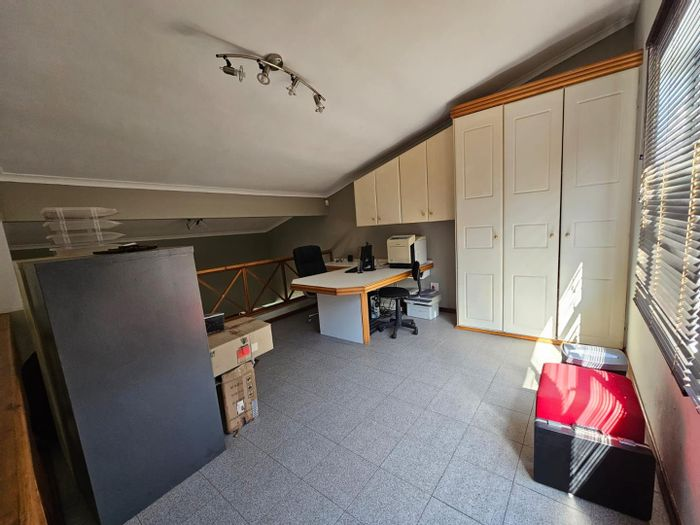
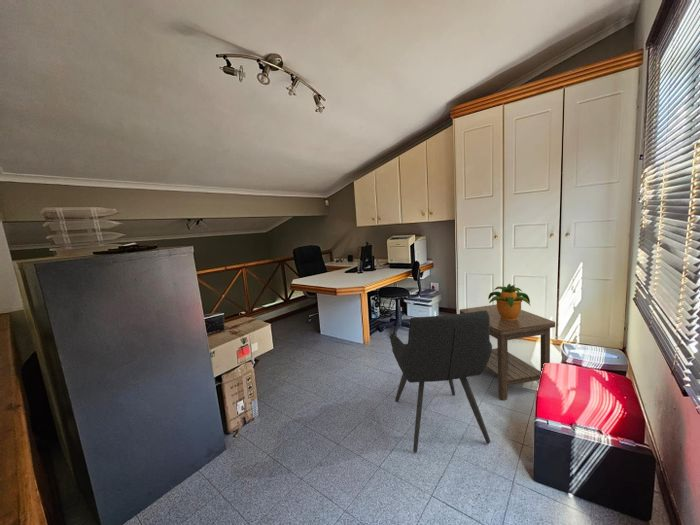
+ armchair [389,310,493,454]
+ potted plant [487,283,532,320]
+ side table [458,303,556,401]
